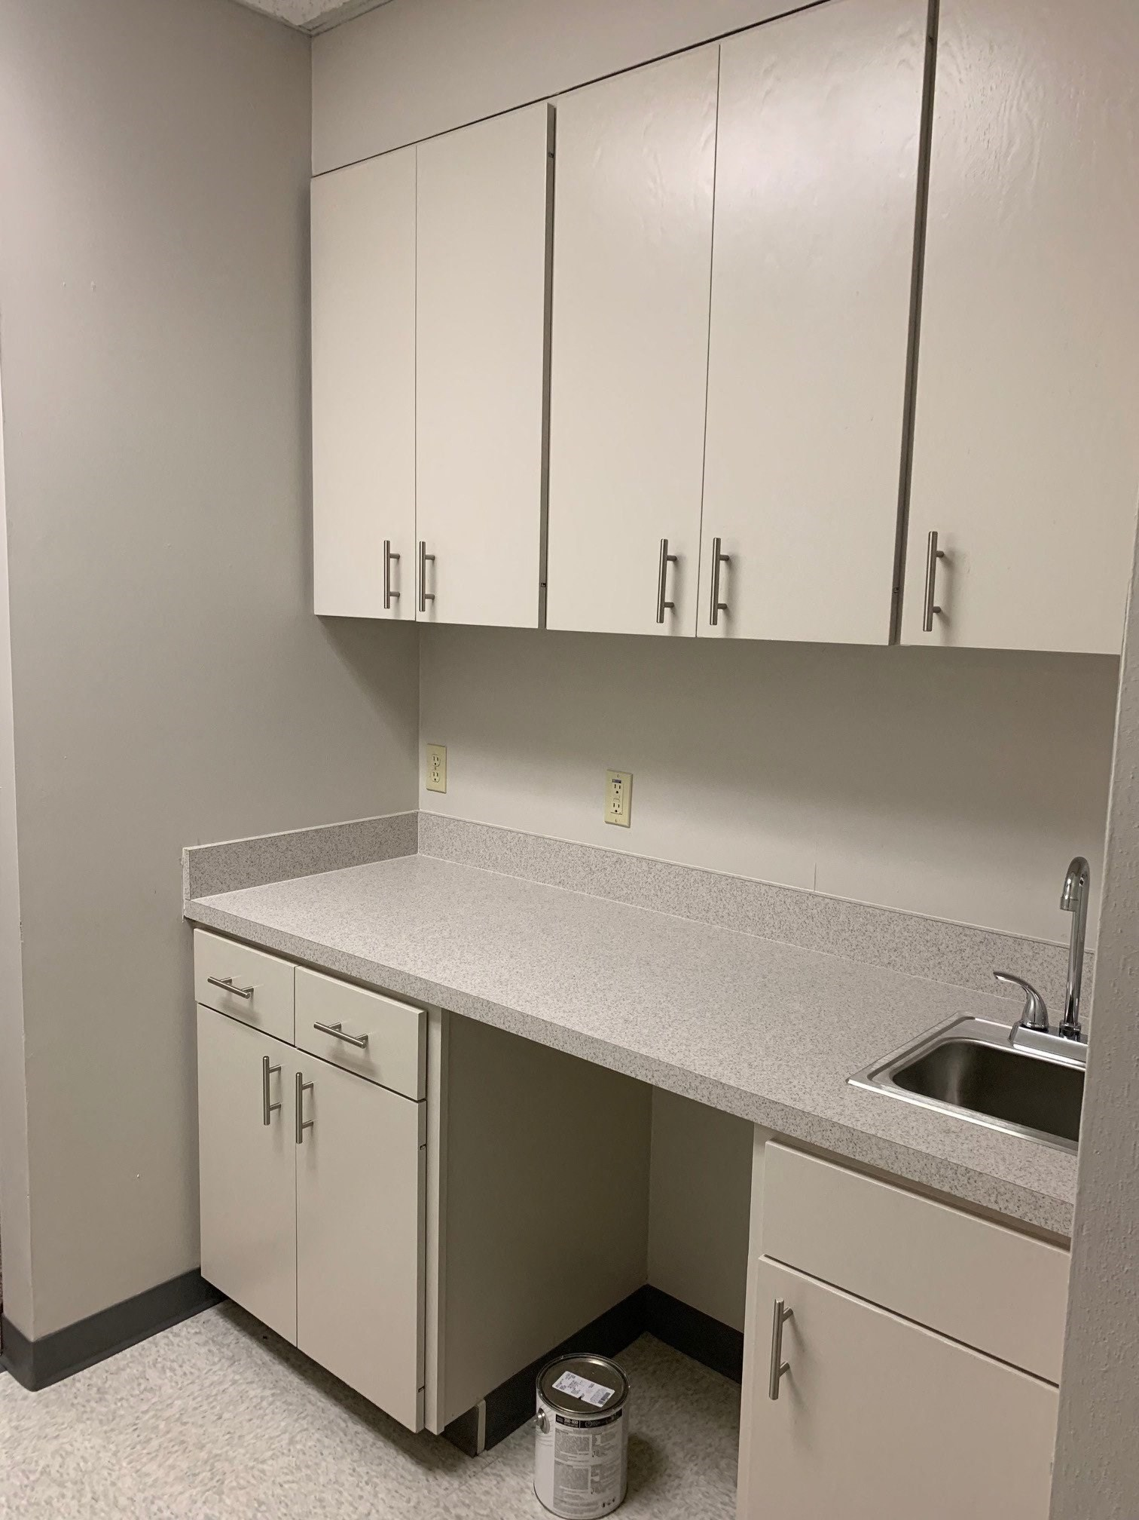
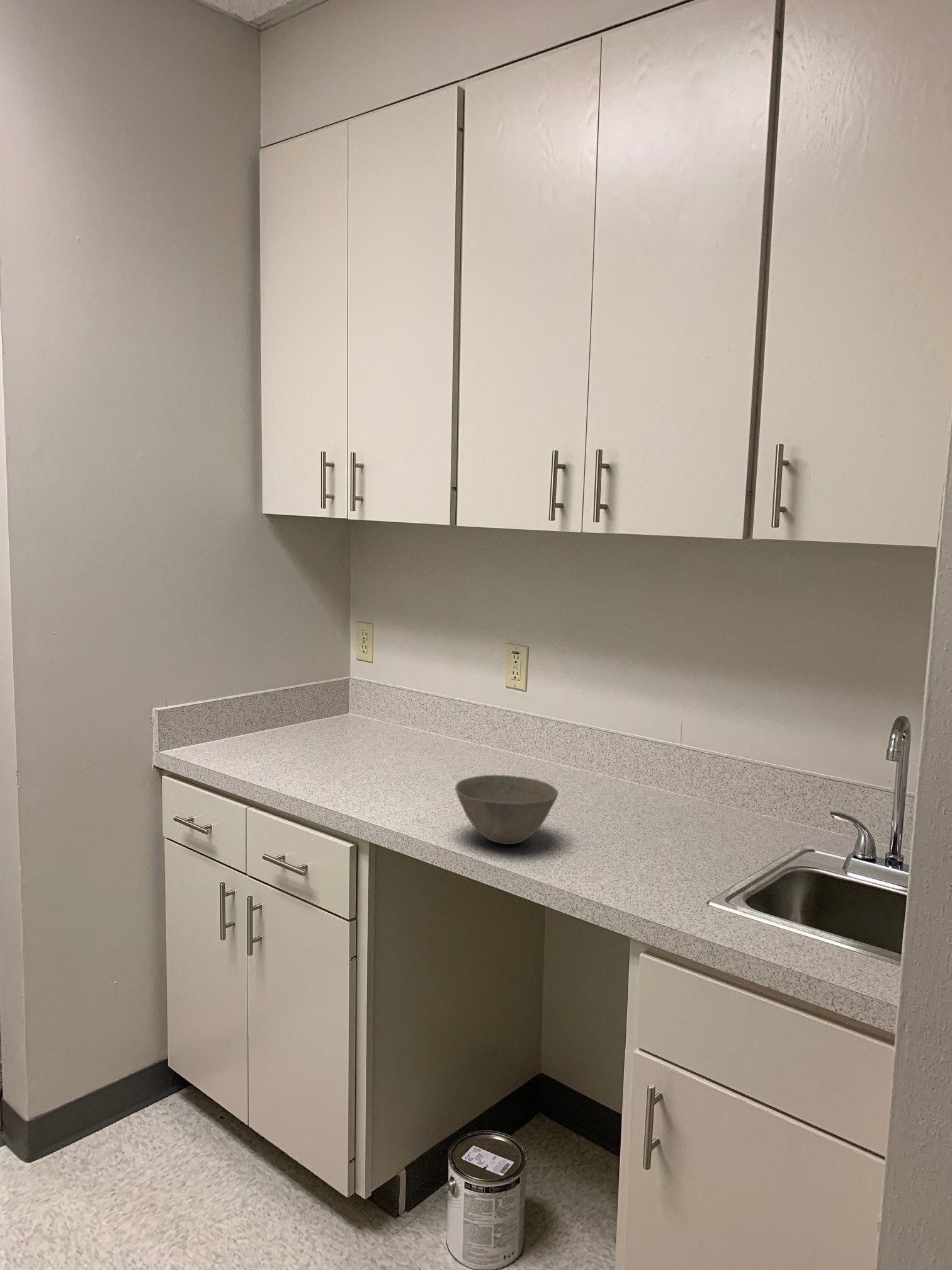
+ bowl [455,774,558,845]
